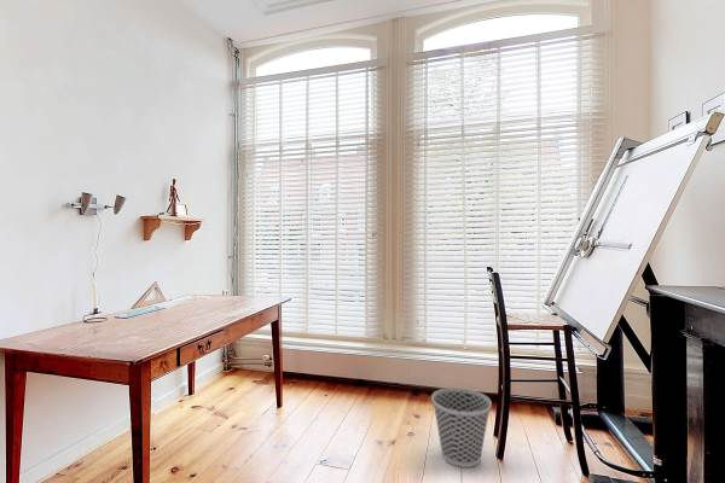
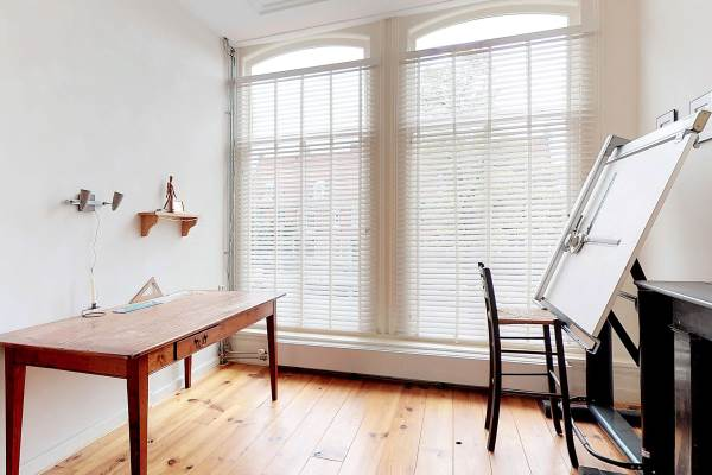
- wastebasket [430,386,493,469]
